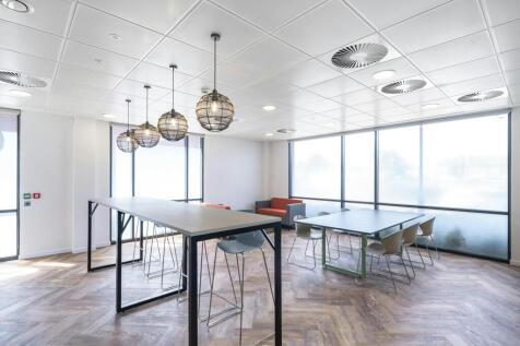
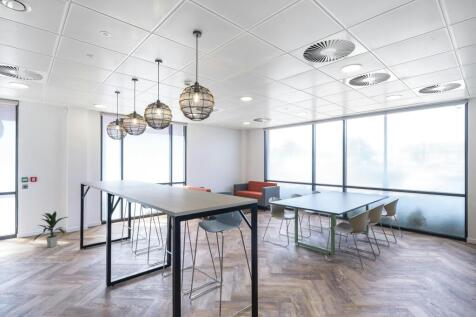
+ indoor plant [32,211,69,248]
